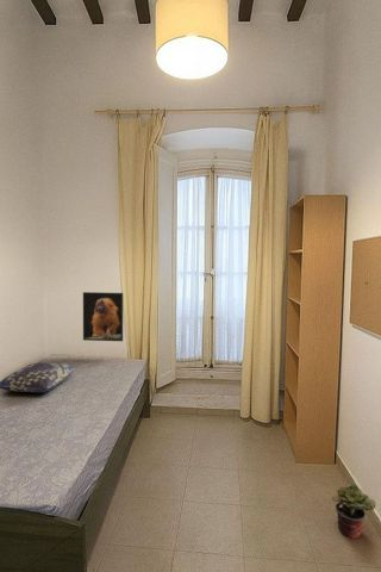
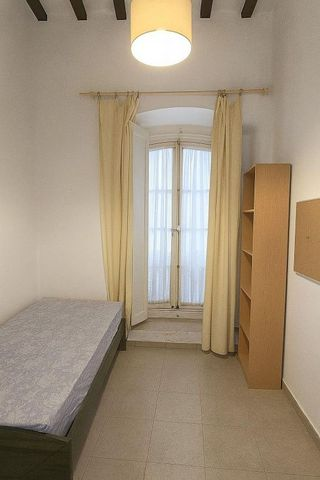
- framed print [82,291,124,342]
- cushion [0,361,76,393]
- potted plant [331,483,376,540]
